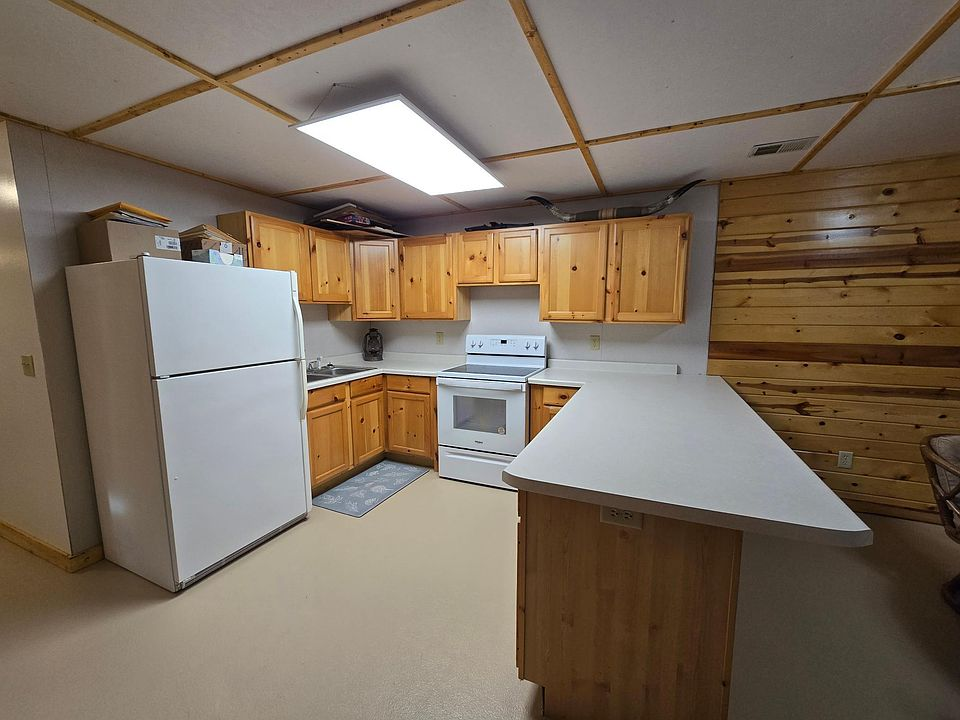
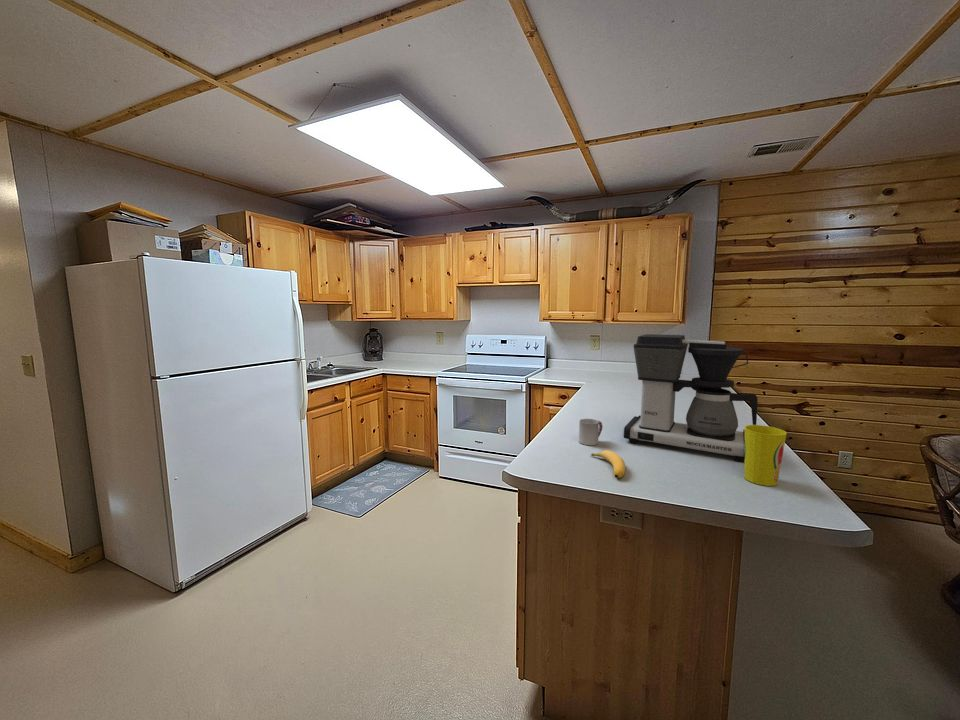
+ cup [743,424,788,487]
+ banana [590,449,626,479]
+ cup [578,418,603,446]
+ coffee maker [623,333,759,463]
